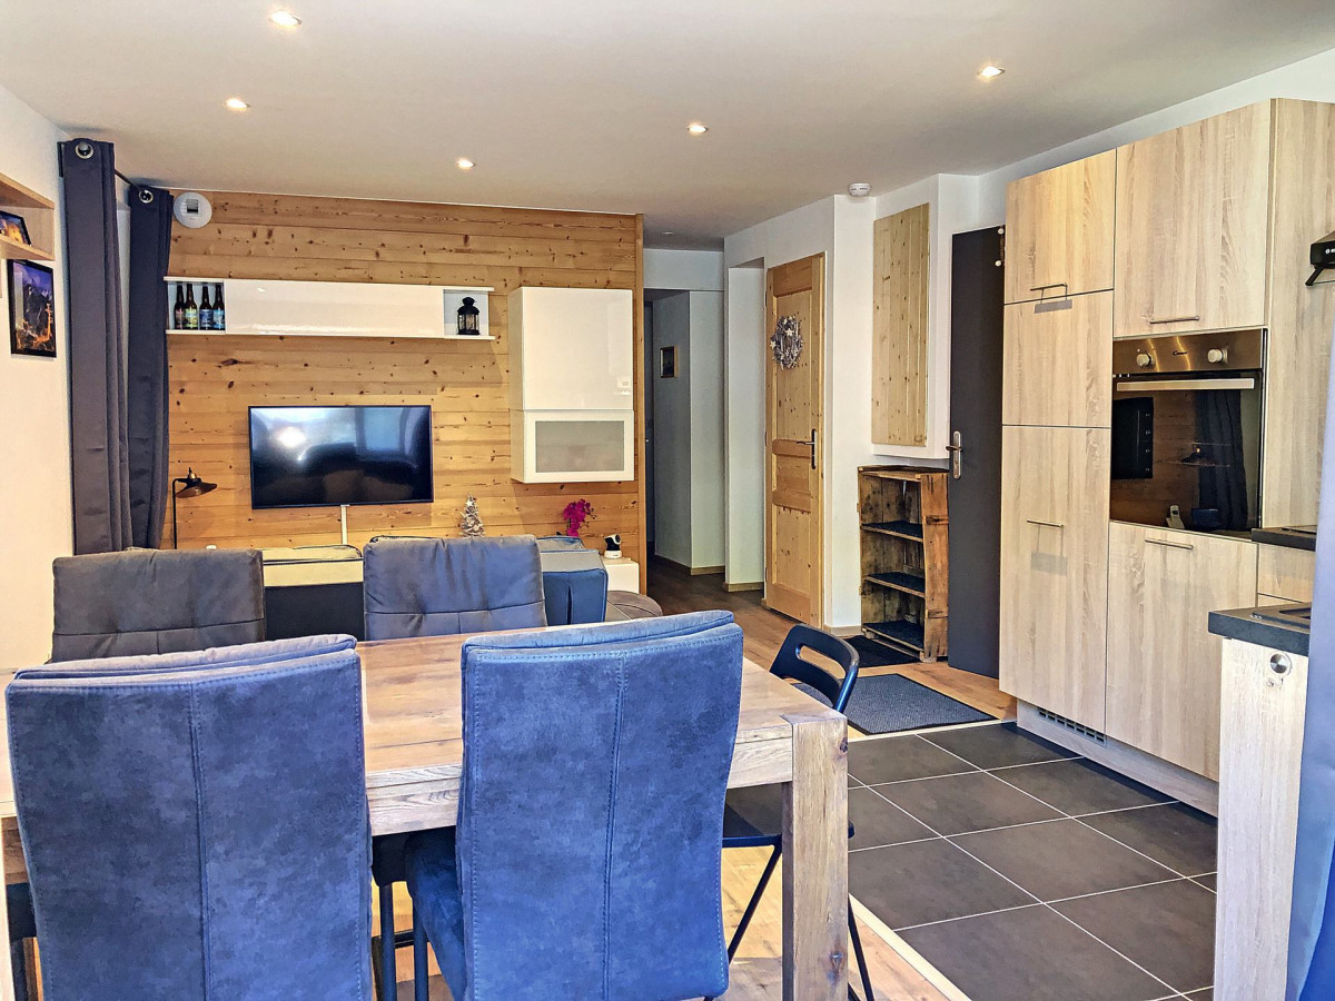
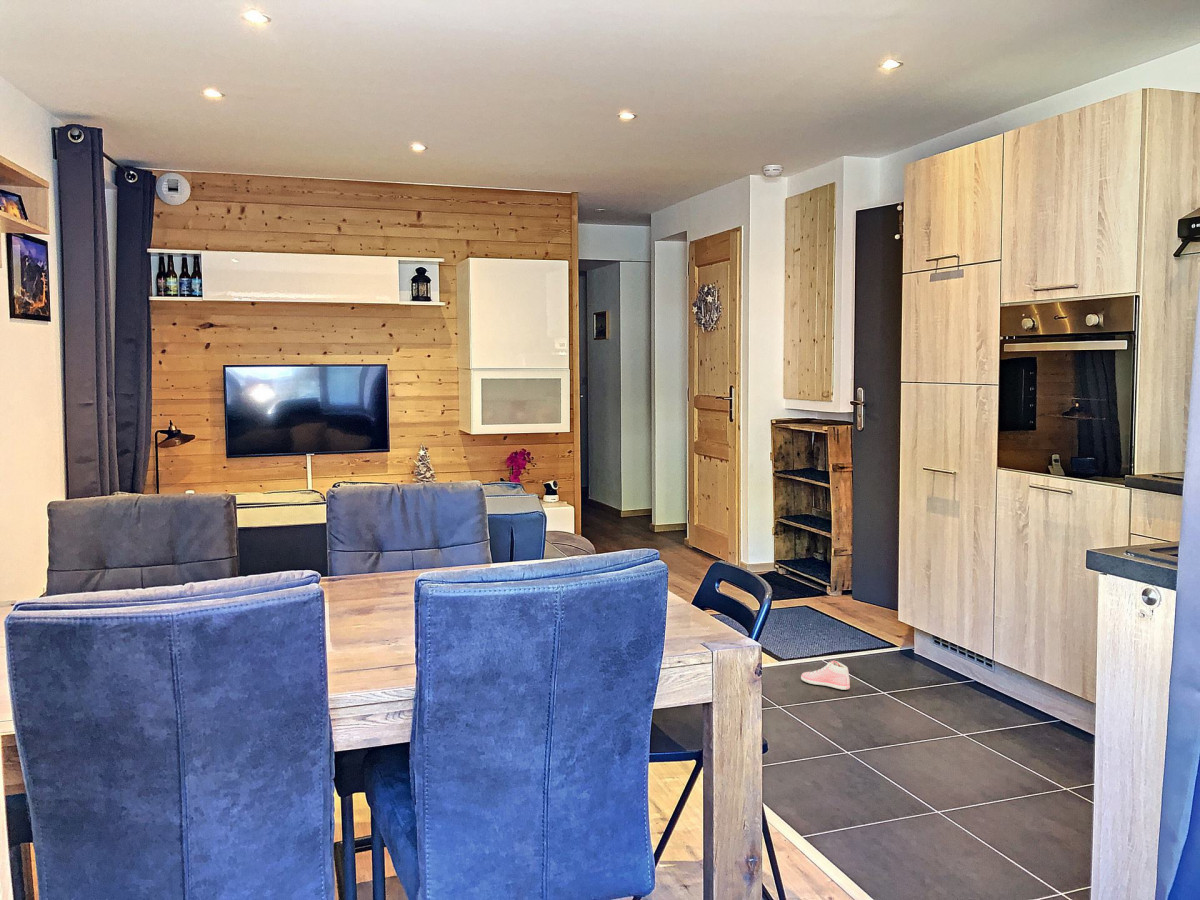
+ sneaker [800,660,851,691]
